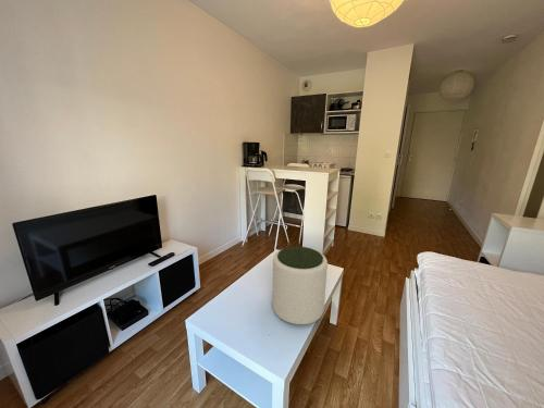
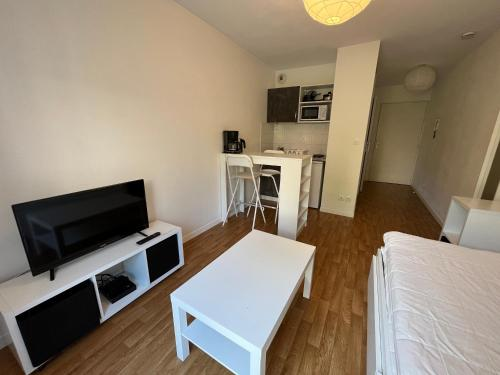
- plant pot [271,245,329,325]
